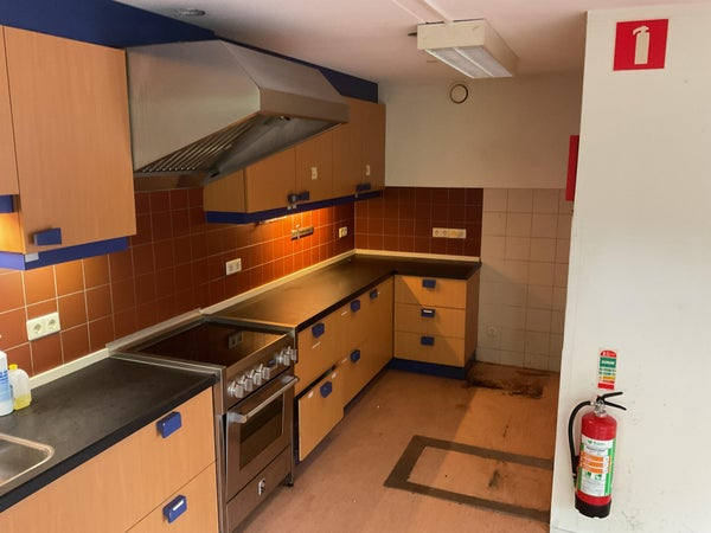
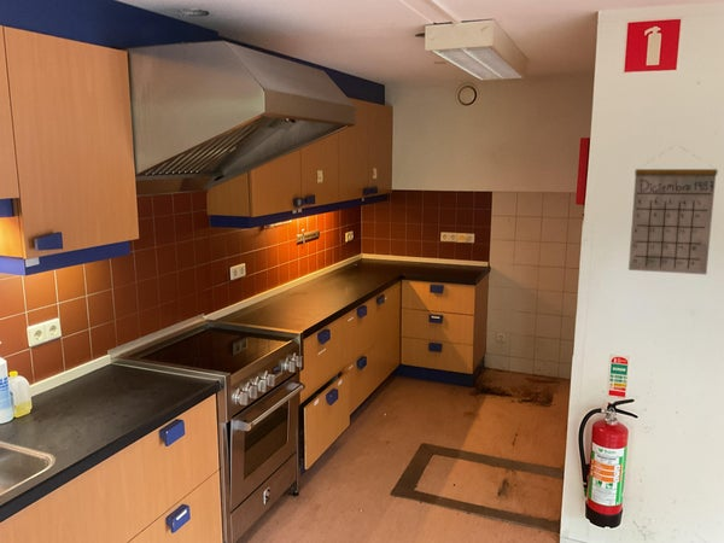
+ calendar [627,146,719,275]
